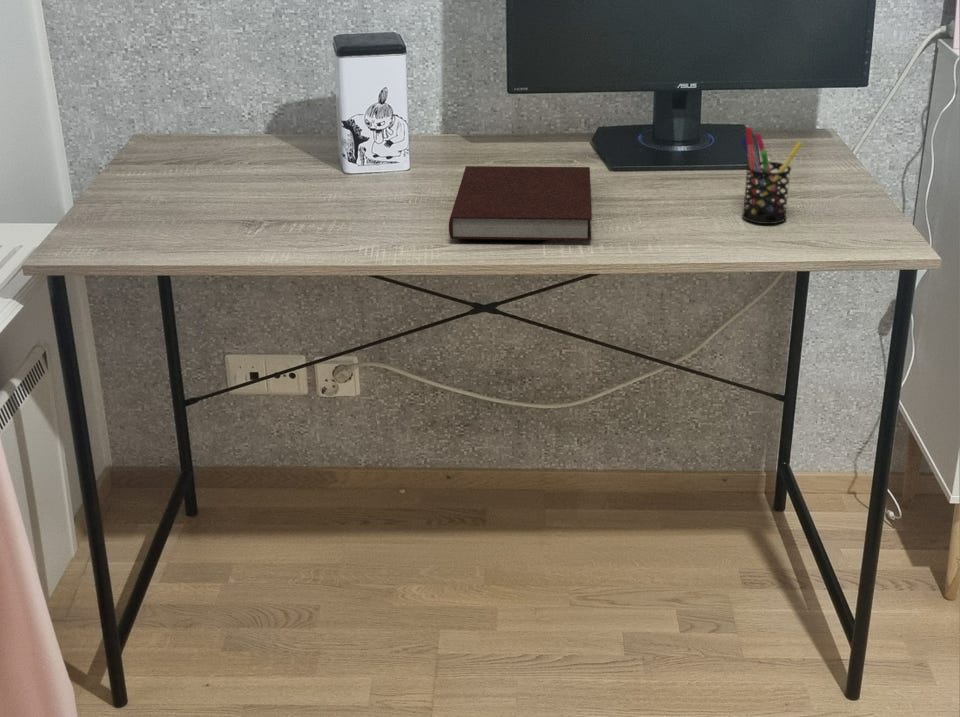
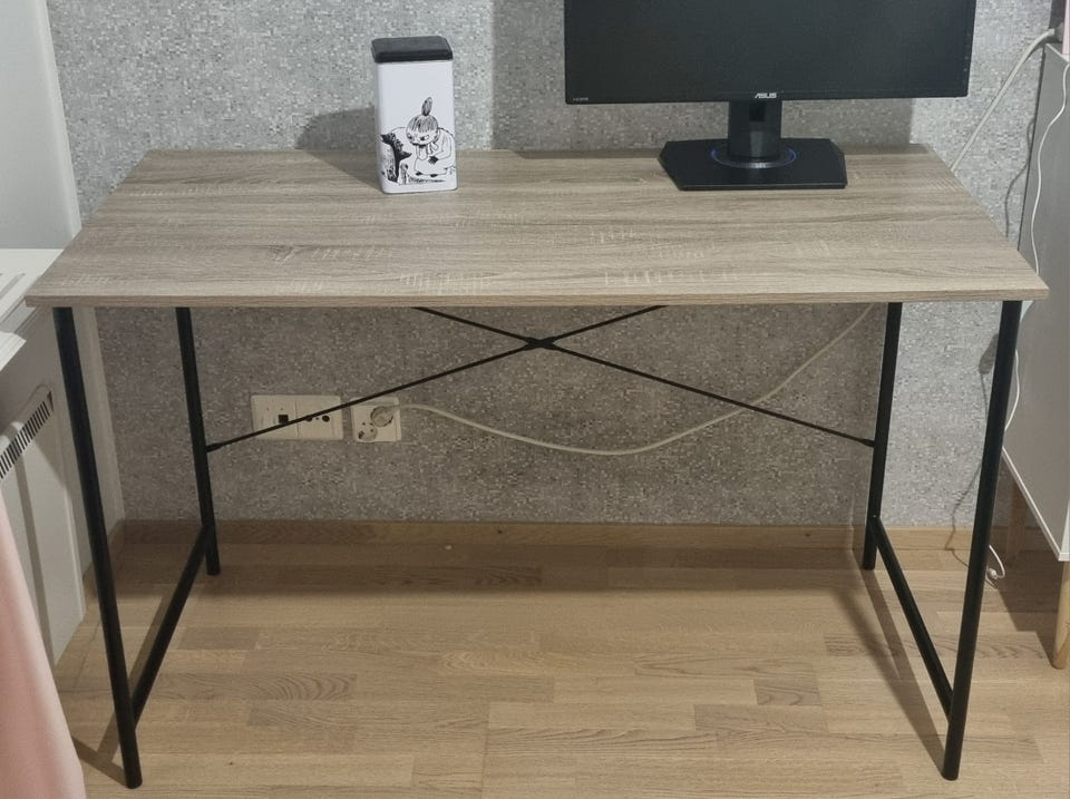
- pen holder [740,126,804,225]
- notebook [448,165,593,242]
